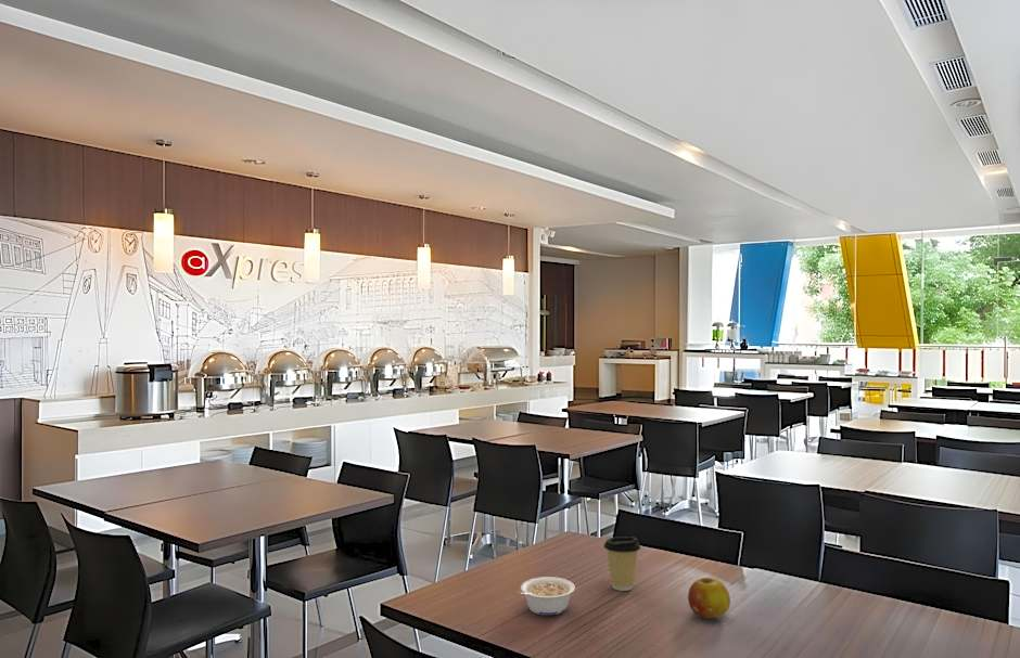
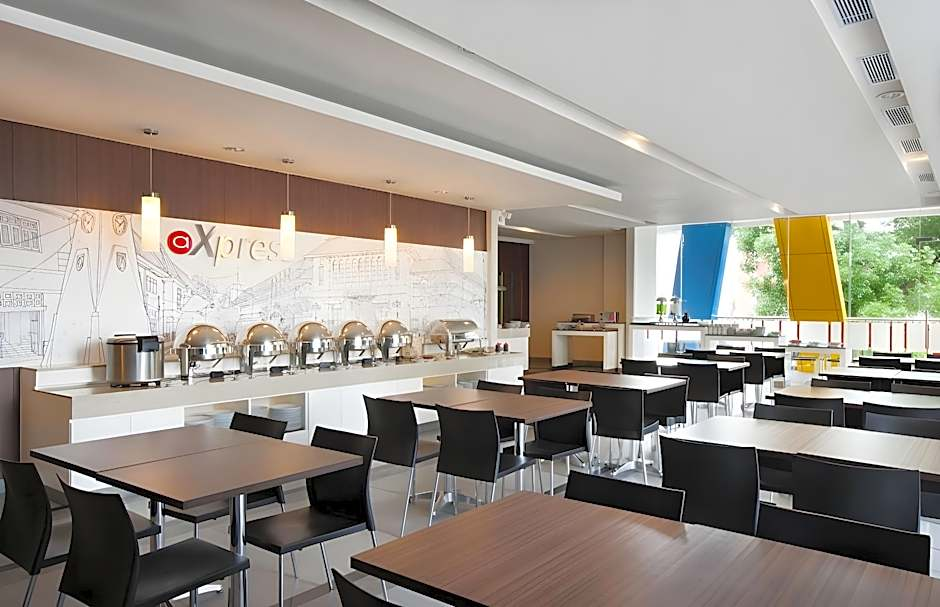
- coffee cup [603,536,641,592]
- fruit [687,577,731,619]
- legume [517,576,576,616]
